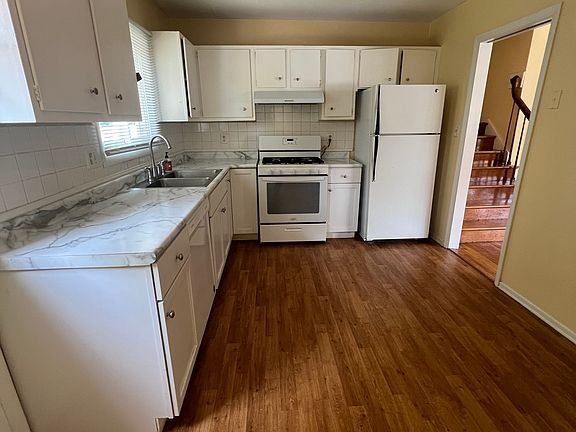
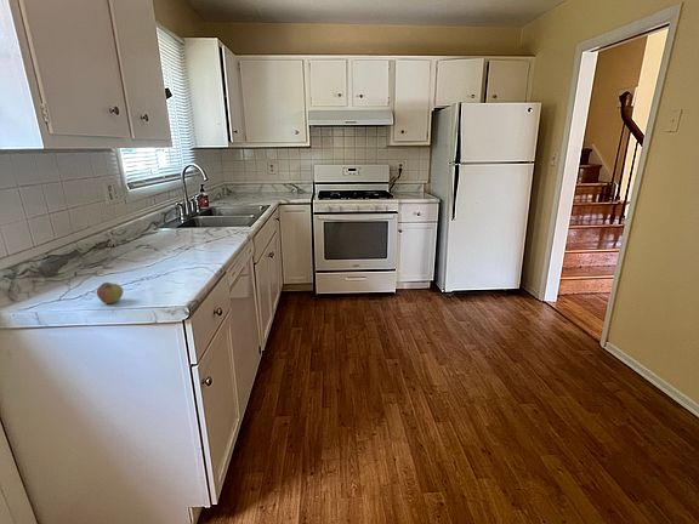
+ apple [96,281,124,304]
